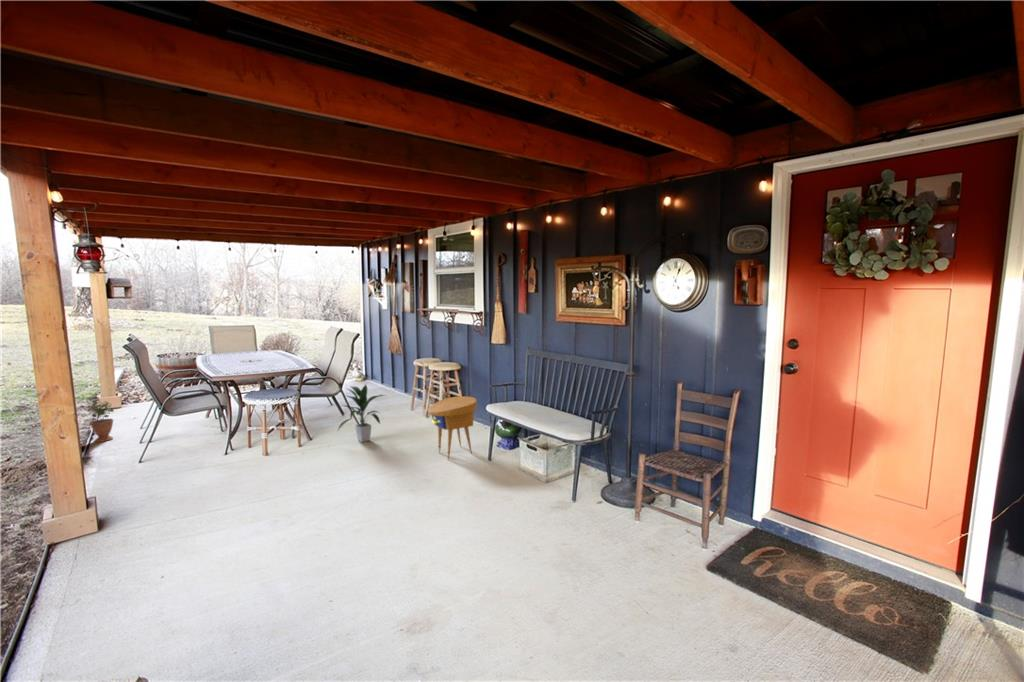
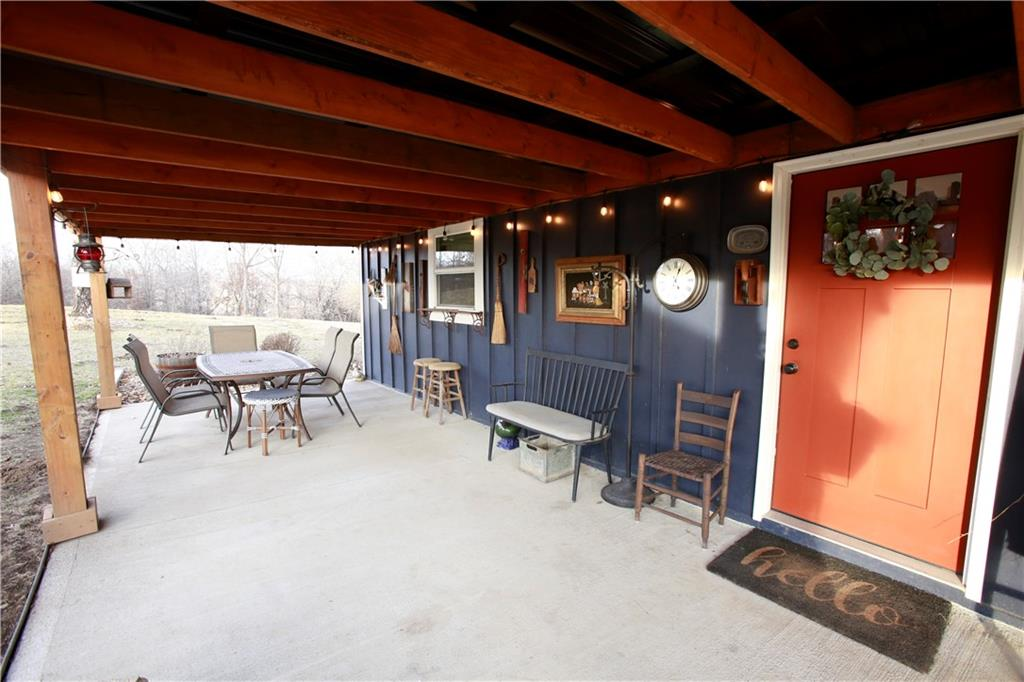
- indoor plant [336,383,387,443]
- potted plant [81,392,115,443]
- side table [427,395,478,461]
